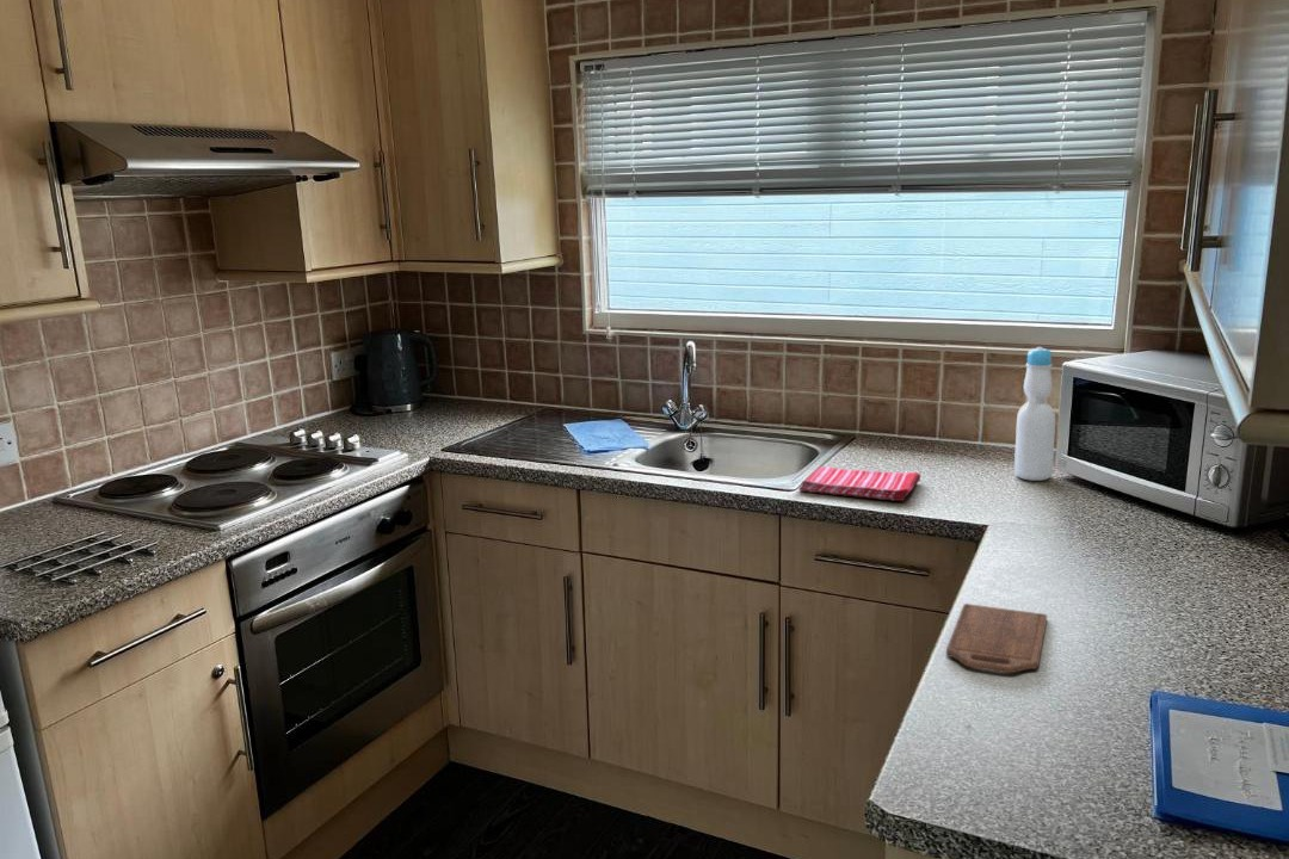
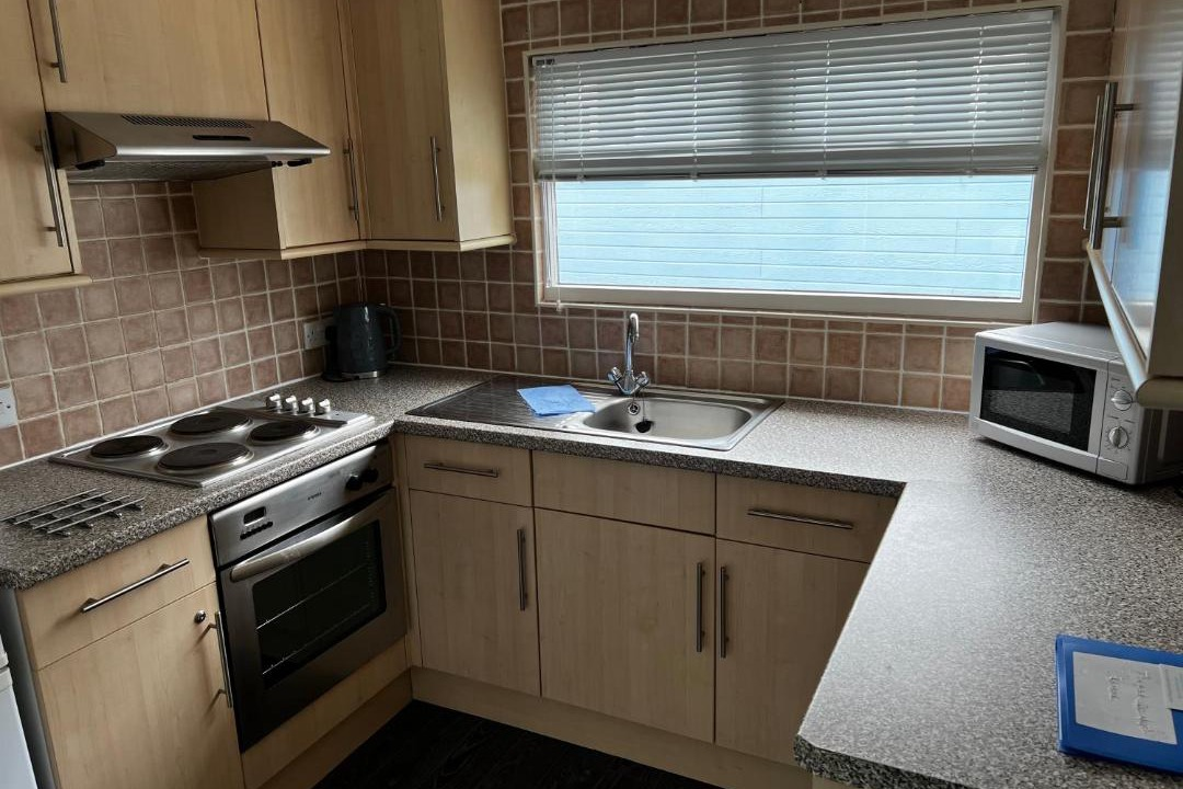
- dish towel [797,465,921,502]
- bottle [1013,346,1056,482]
- cutting board [945,602,1048,674]
